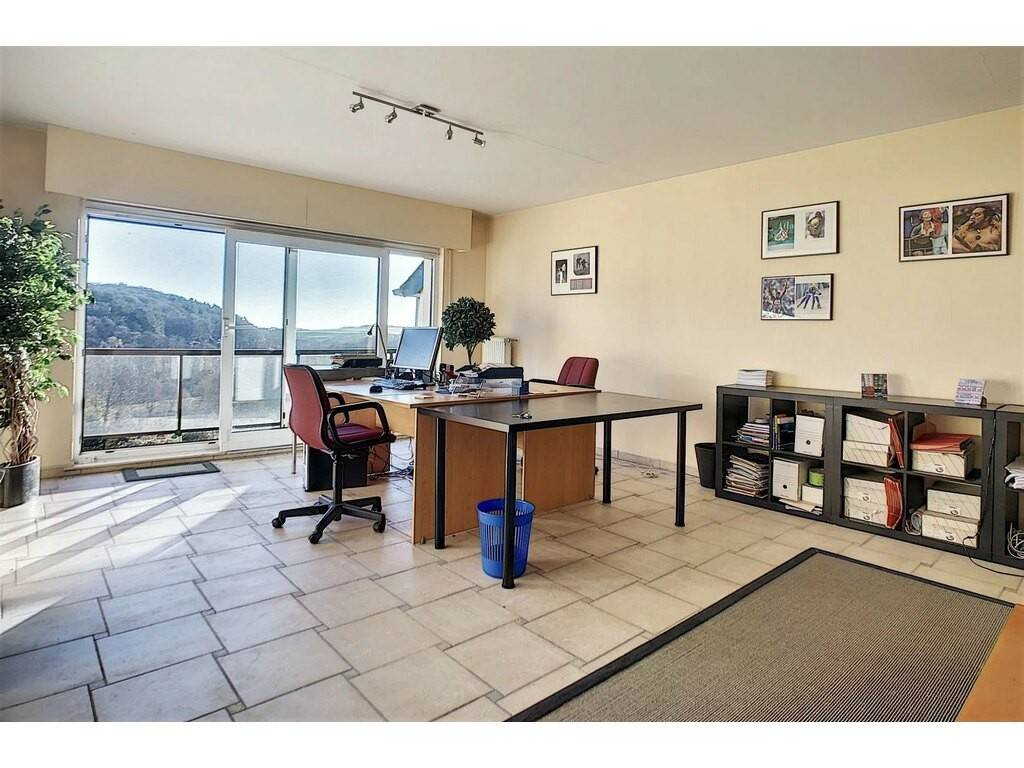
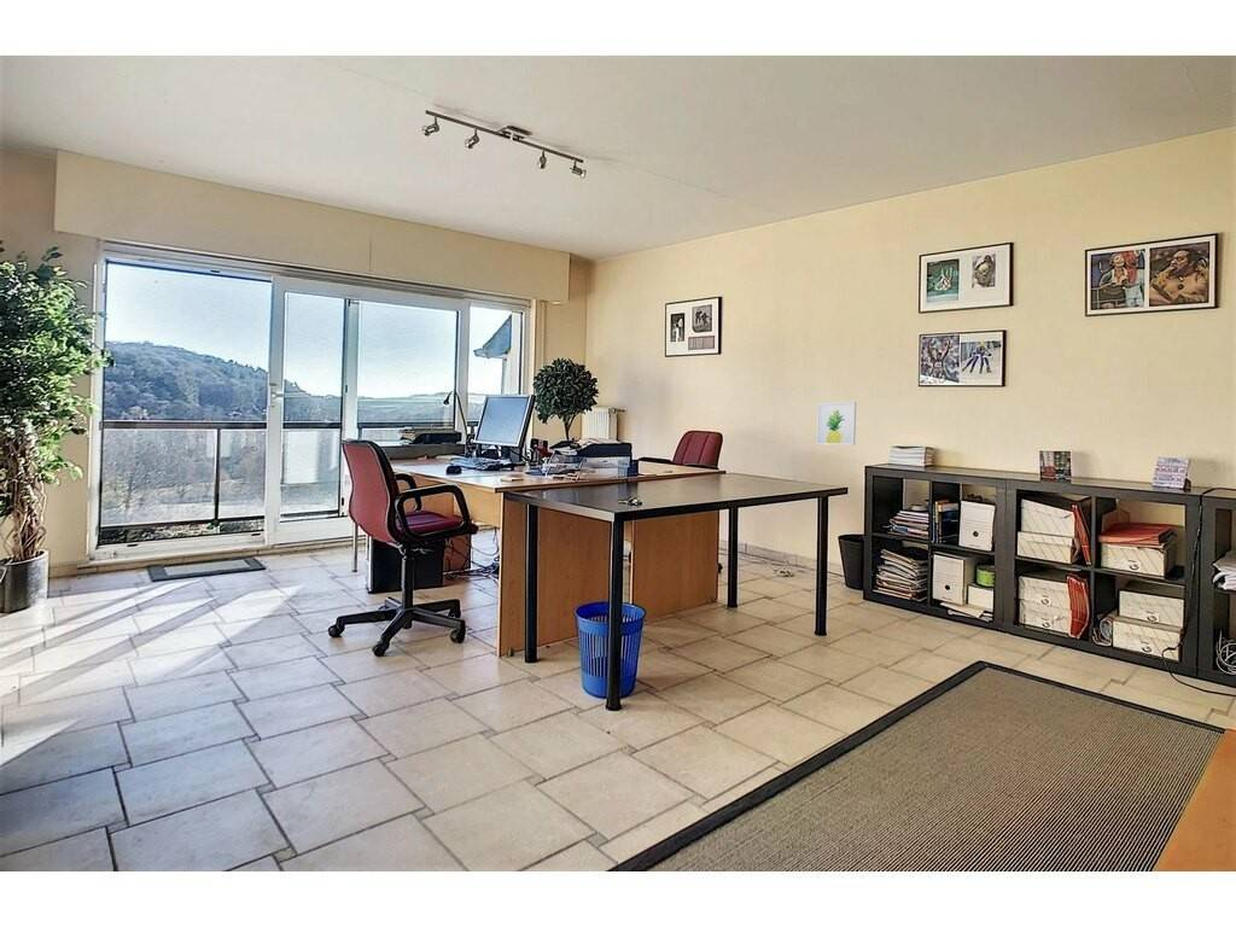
+ wall art [815,401,857,445]
